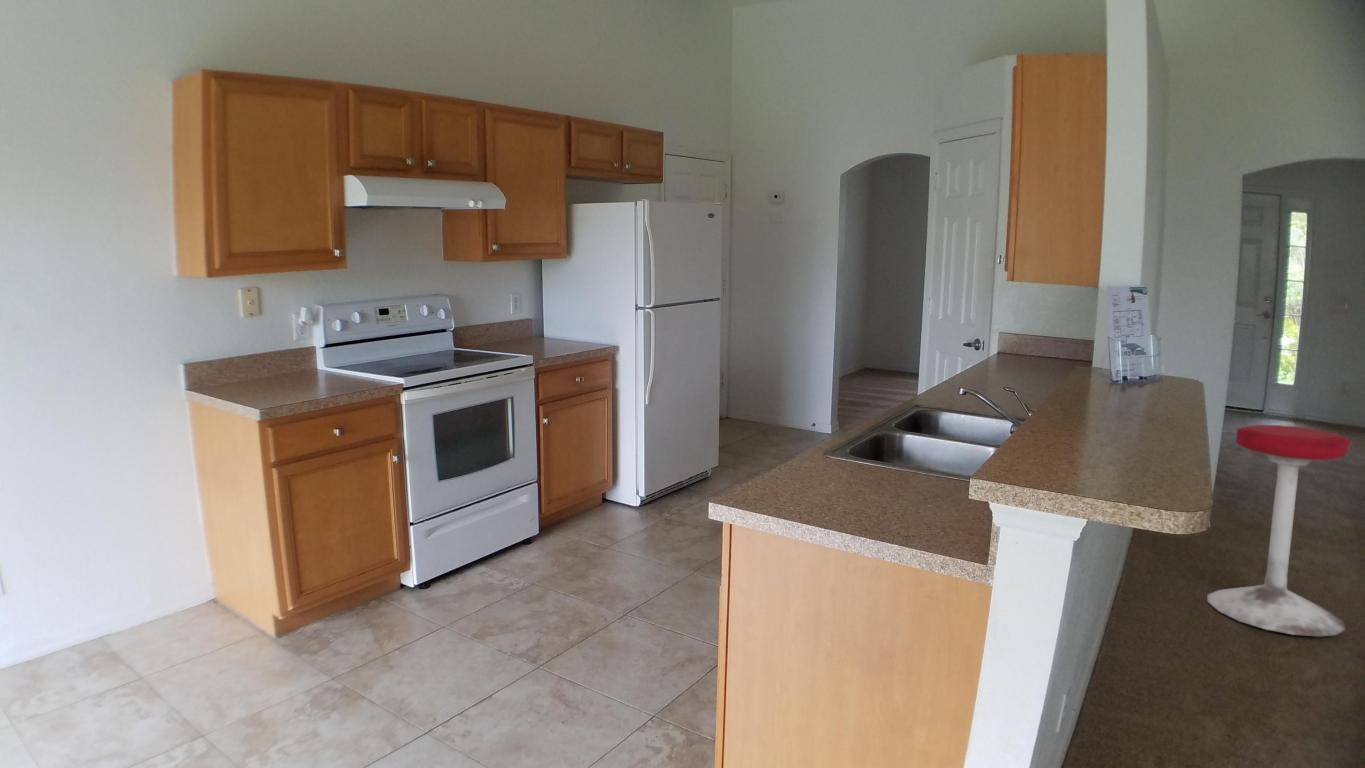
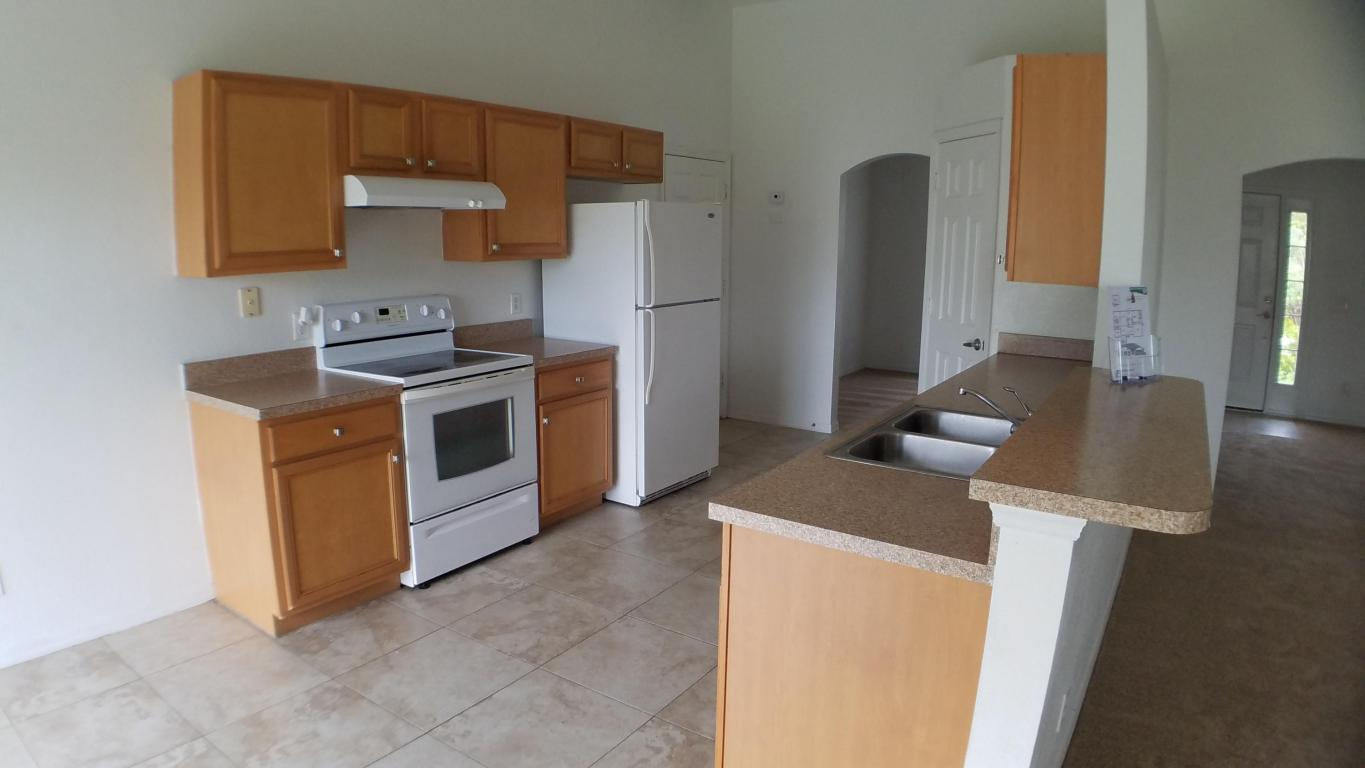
- stool [1206,424,1351,638]
